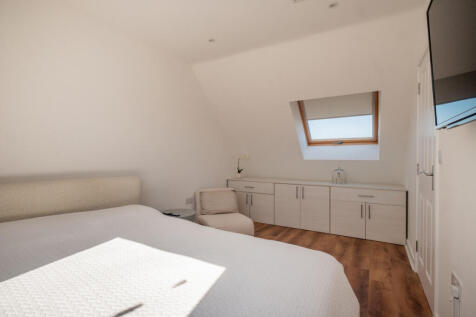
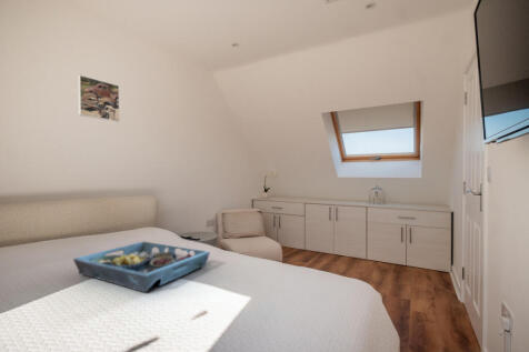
+ serving tray [72,240,211,293]
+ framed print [77,74,120,122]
